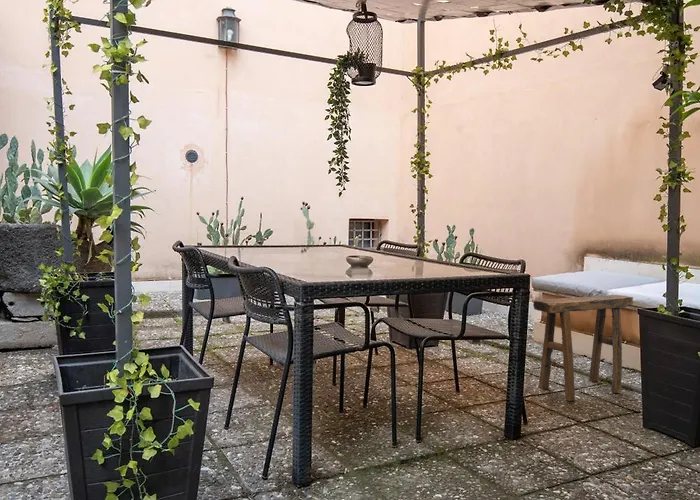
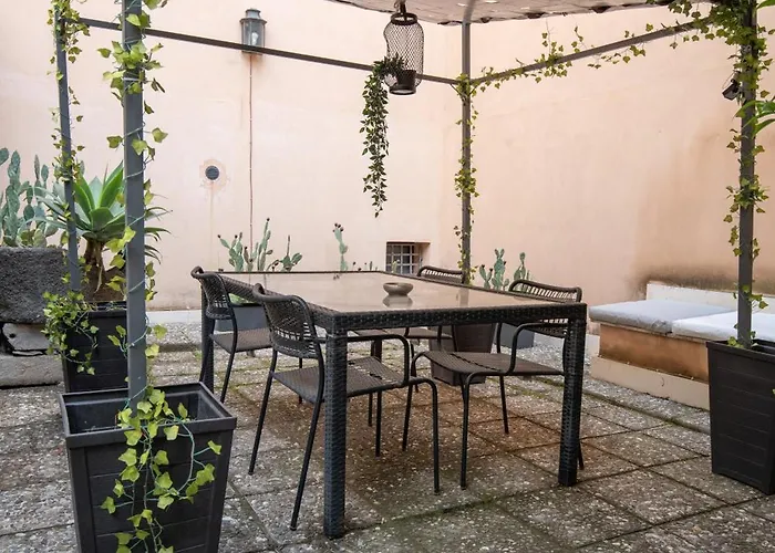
- stool [532,294,634,402]
